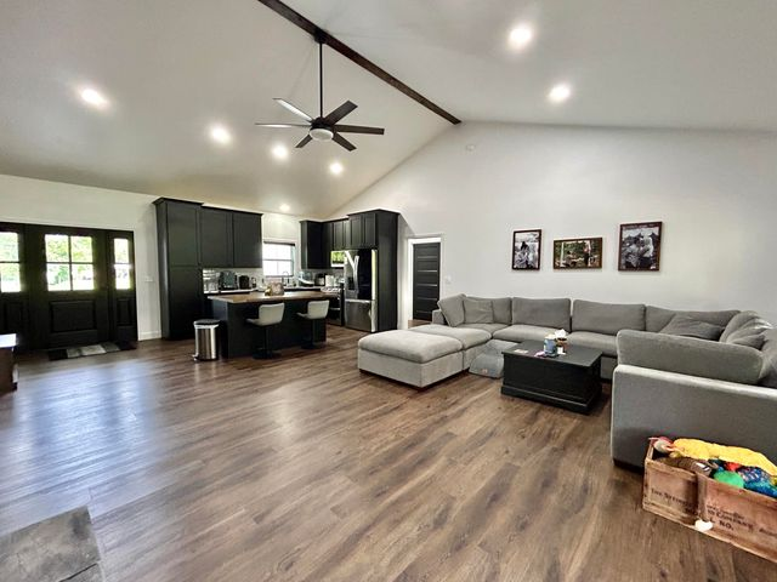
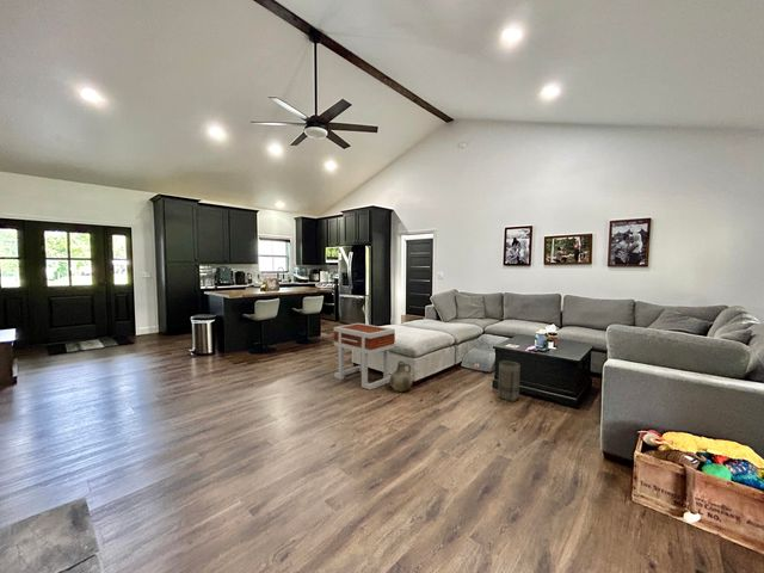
+ side table [333,322,396,390]
+ basket [497,359,520,402]
+ ceramic jug [389,359,413,393]
